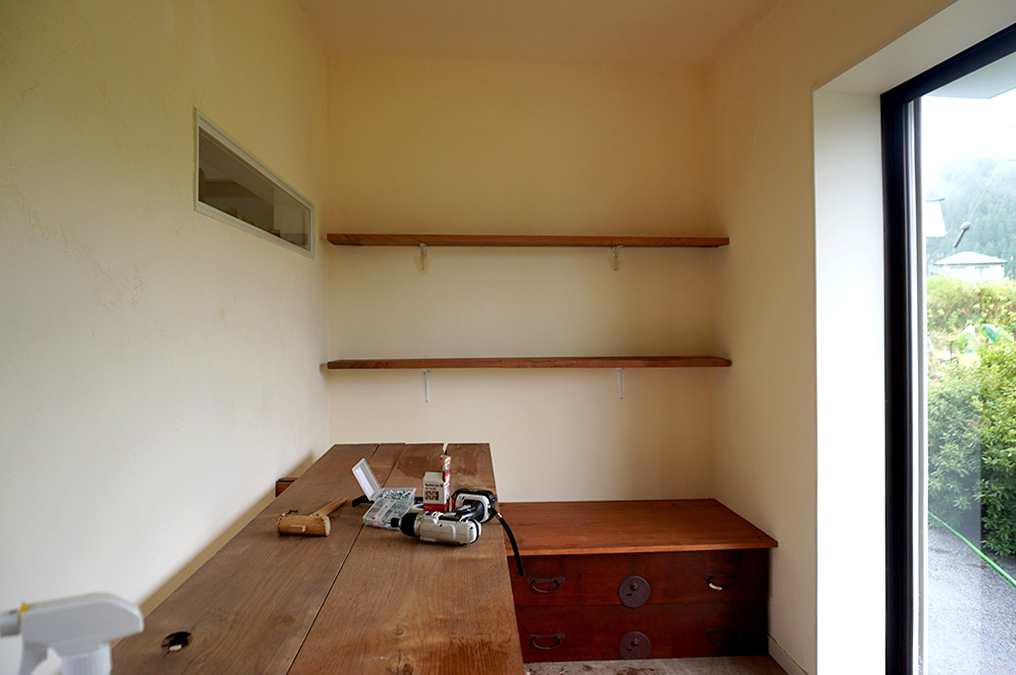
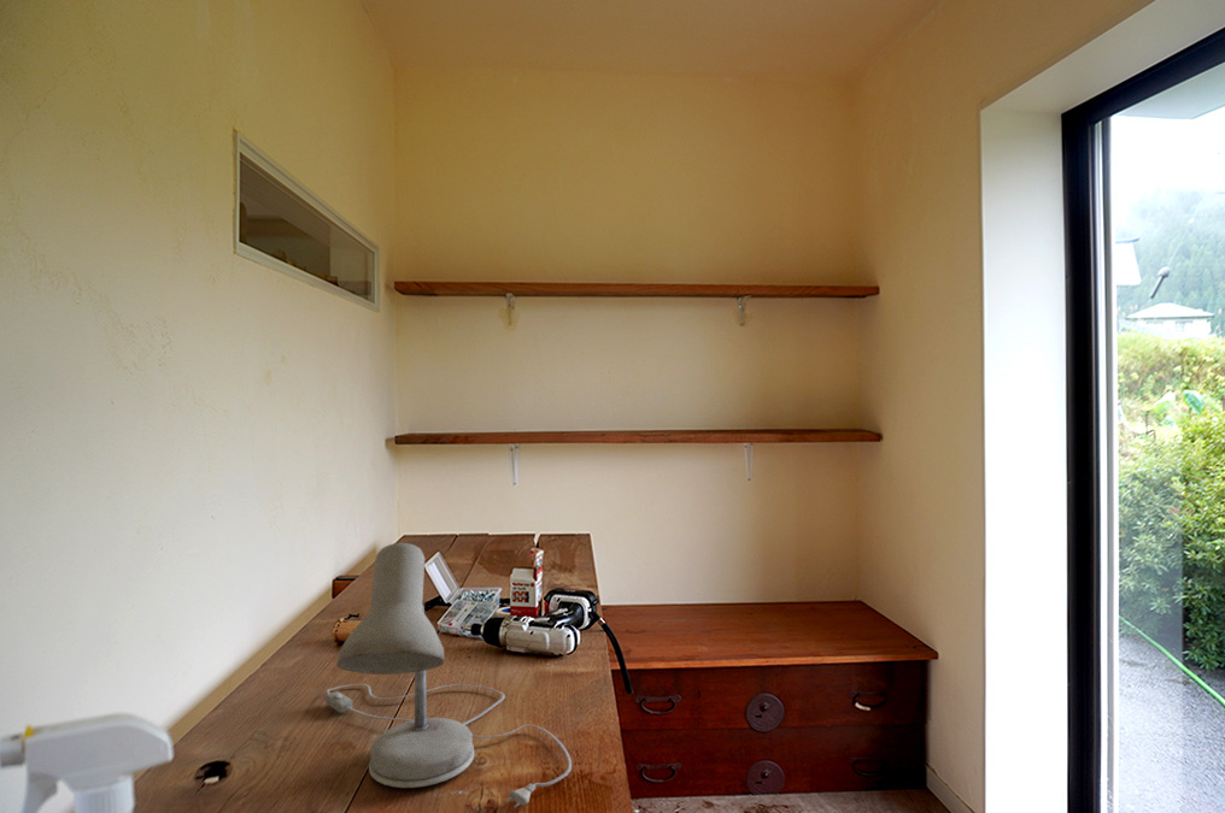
+ desk lamp [324,542,573,809]
